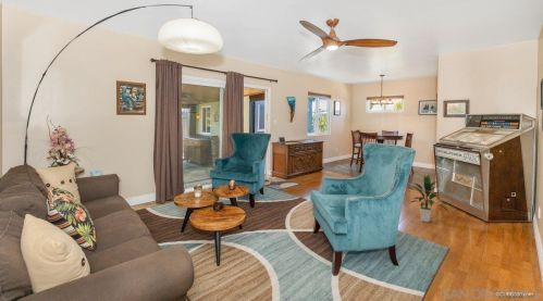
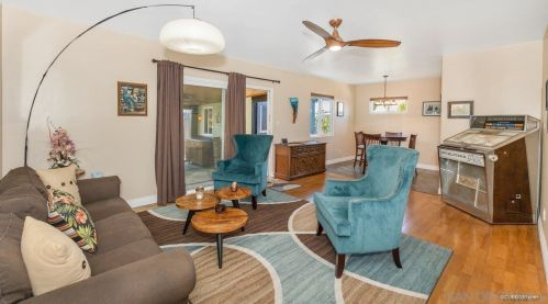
- indoor plant [409,174,449,223]
